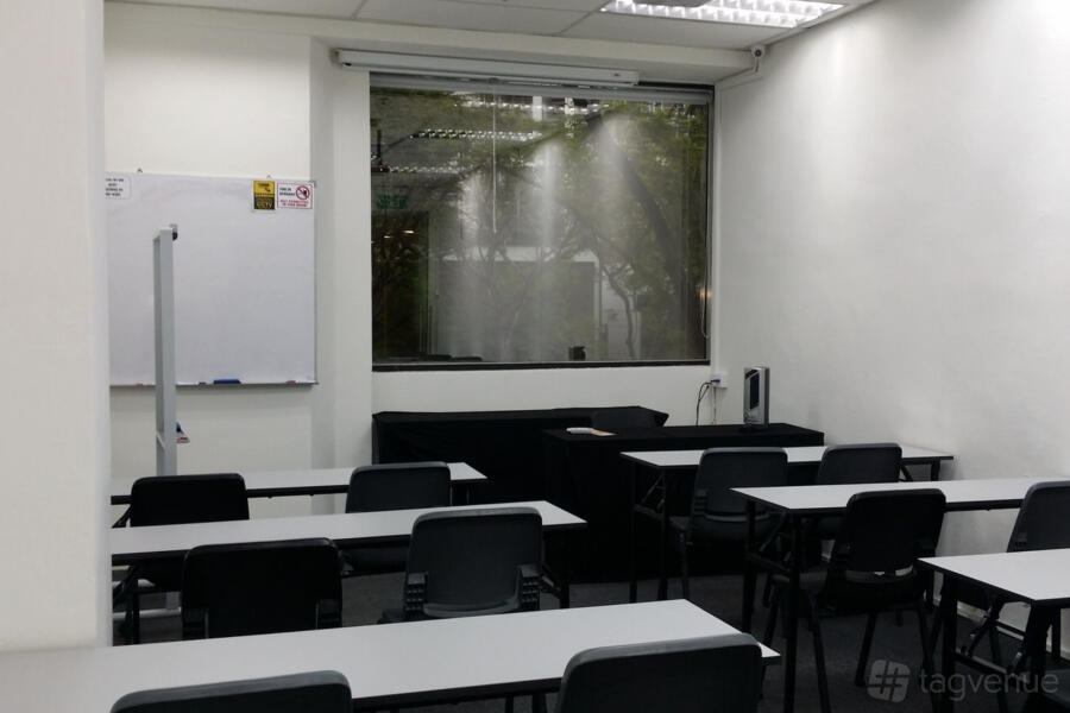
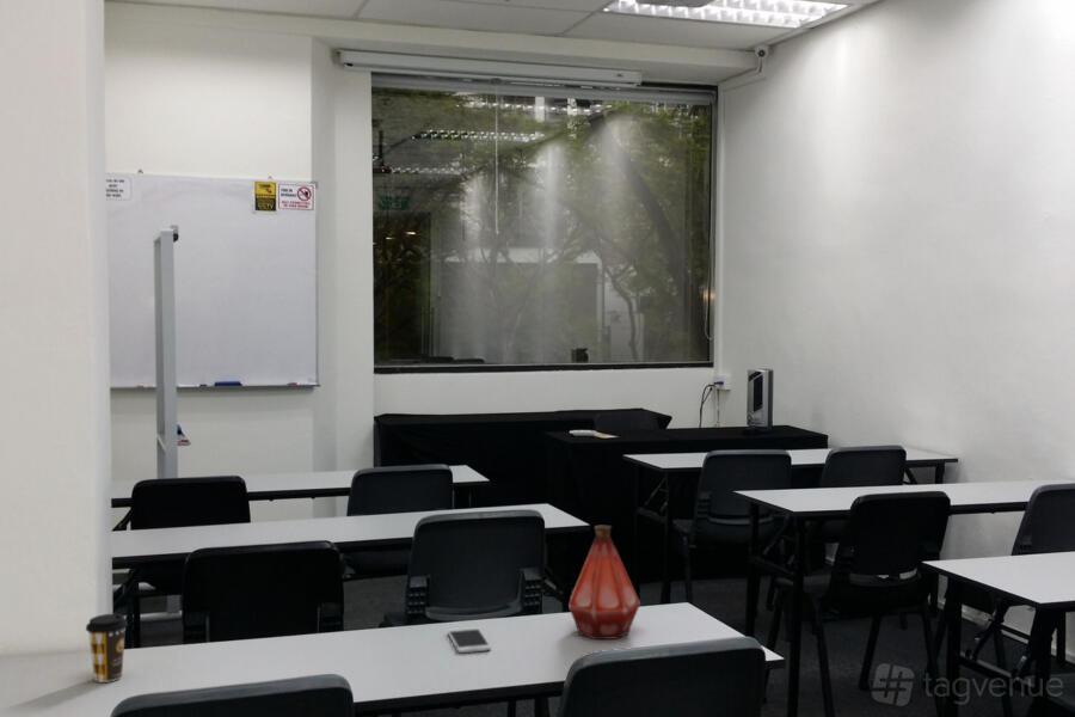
+ smartphone [447,626,492,654]
+ bottle [567,523,641,641]
+ coffee cup [85,613,129,684]
